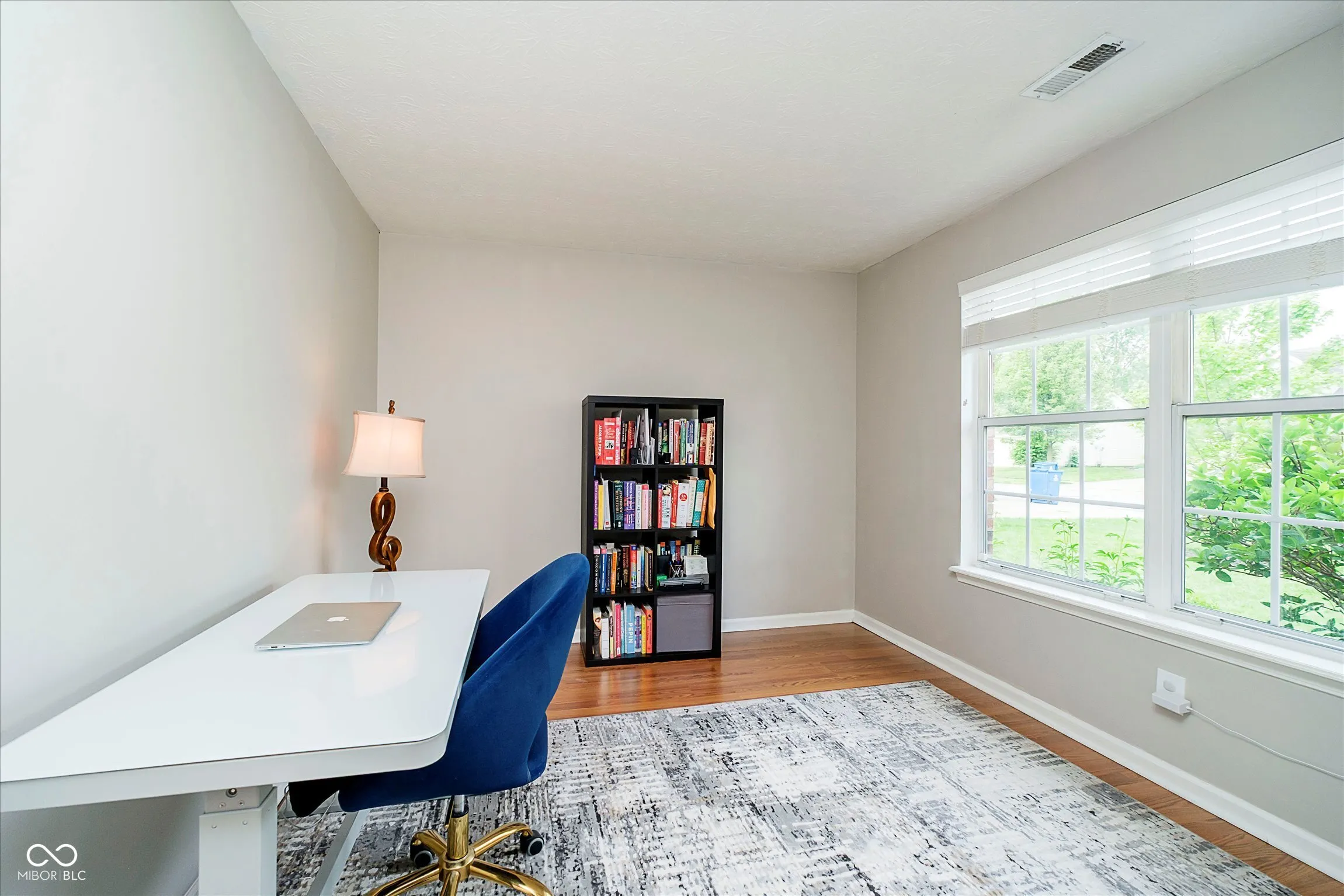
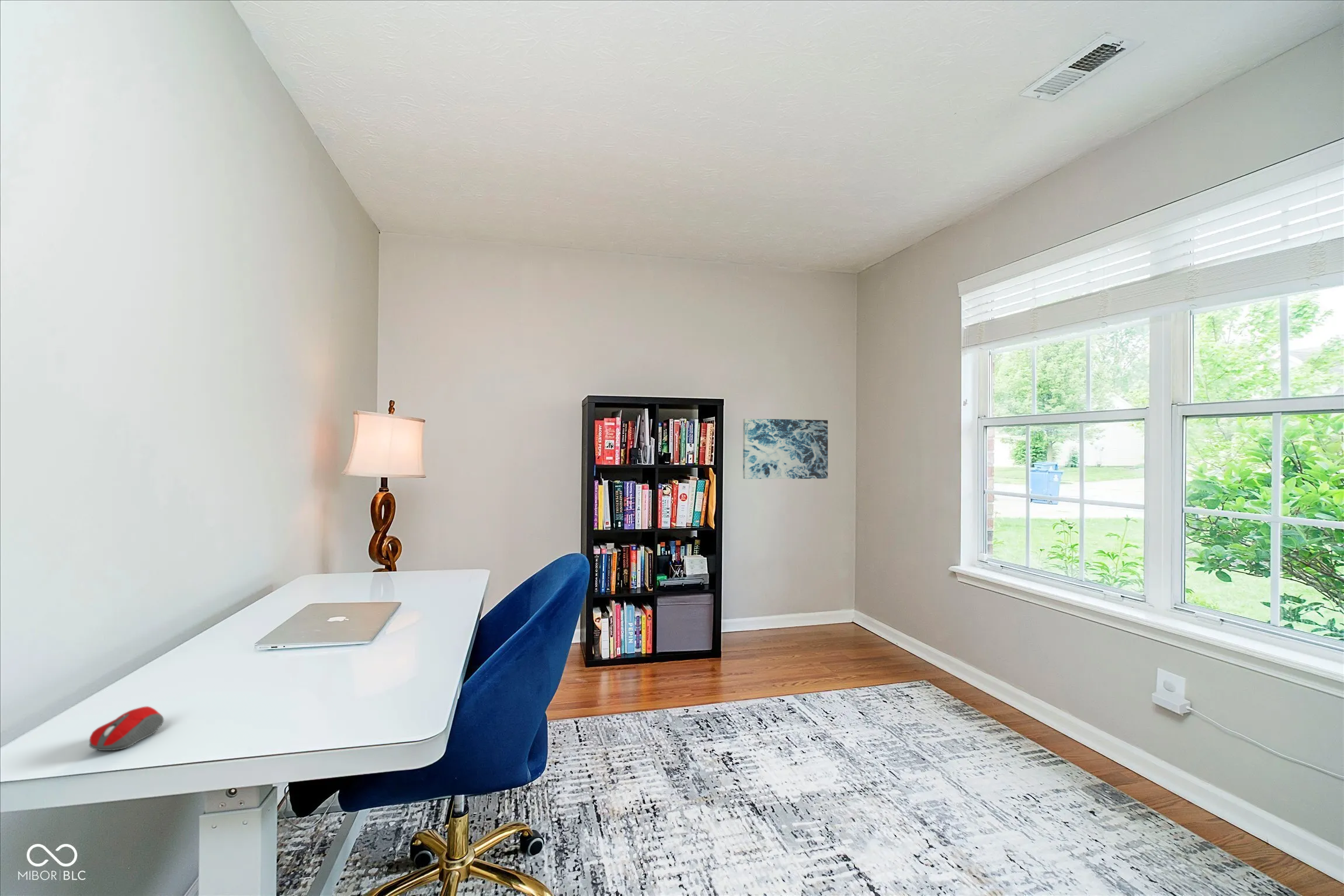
+ wall art [742,418,828,480]
+ computer mouse [88,706,164,751]
